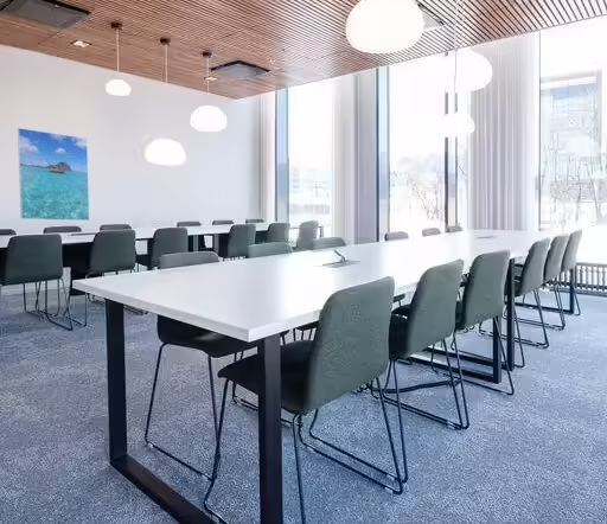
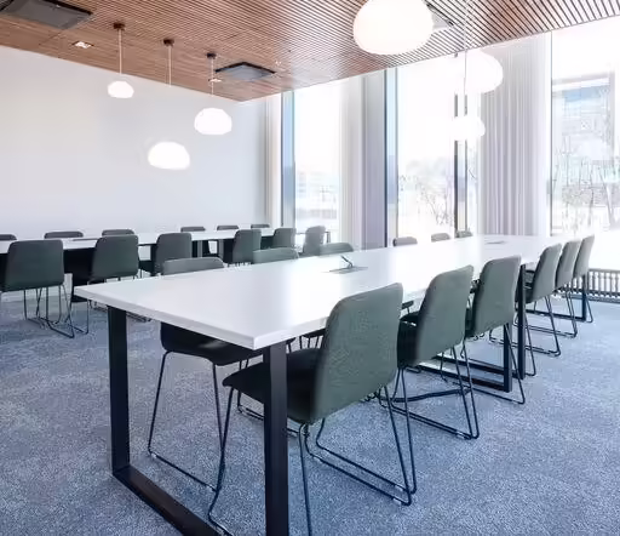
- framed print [17,127,90,222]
